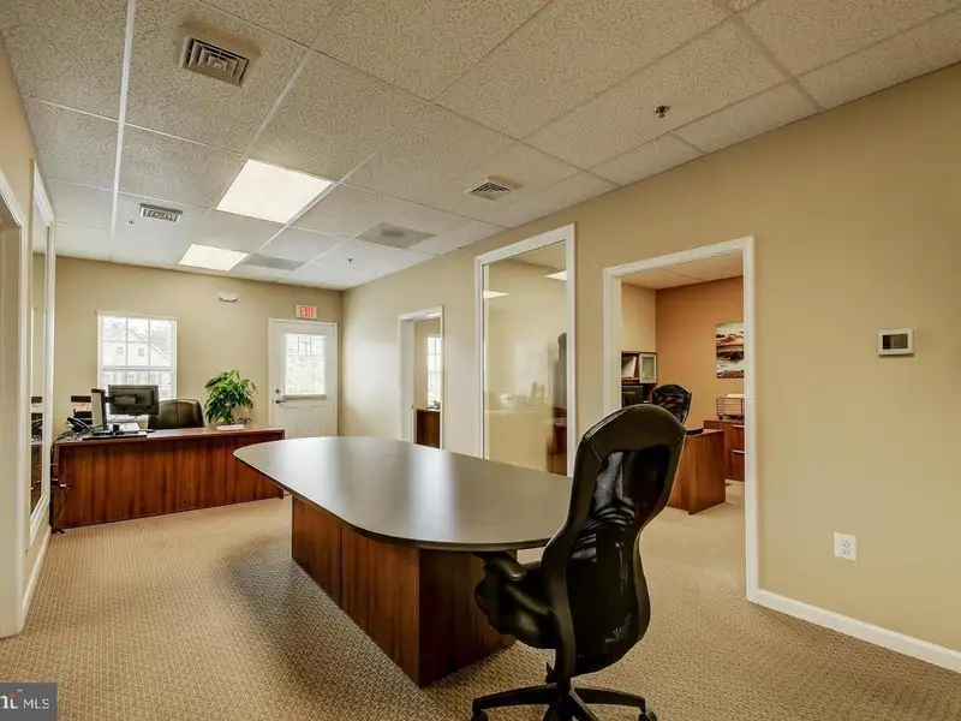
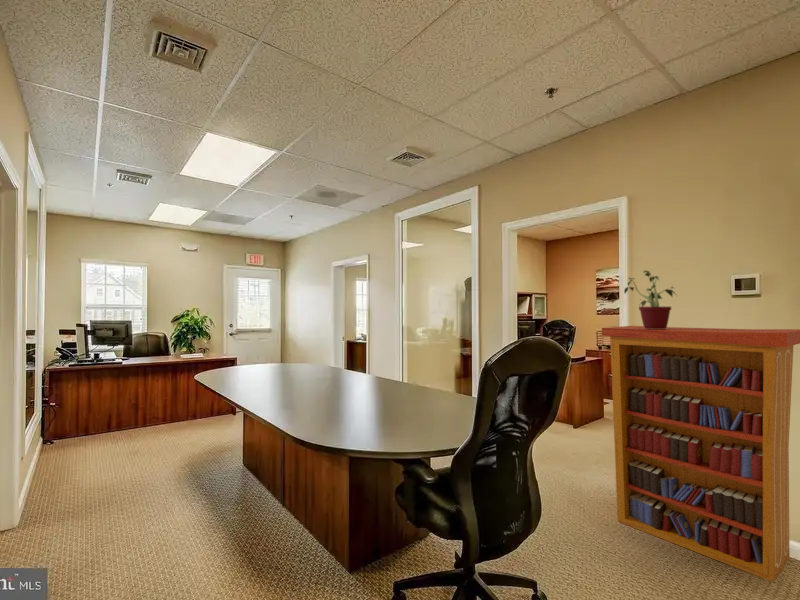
+ potted plant [623,269,678,329]
+ bookcase [601,325,800,583]
